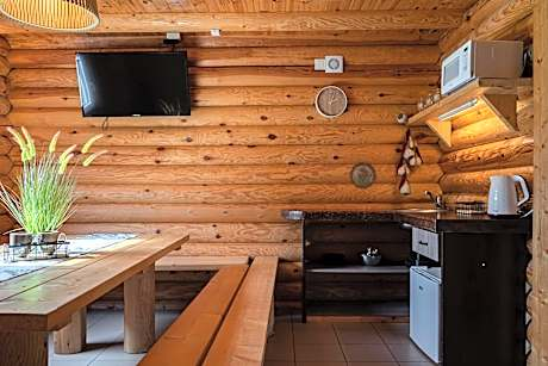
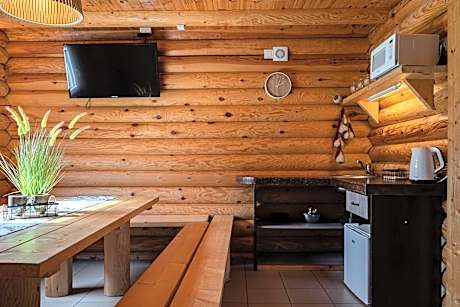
- decorative plate [349,161,378,190]
